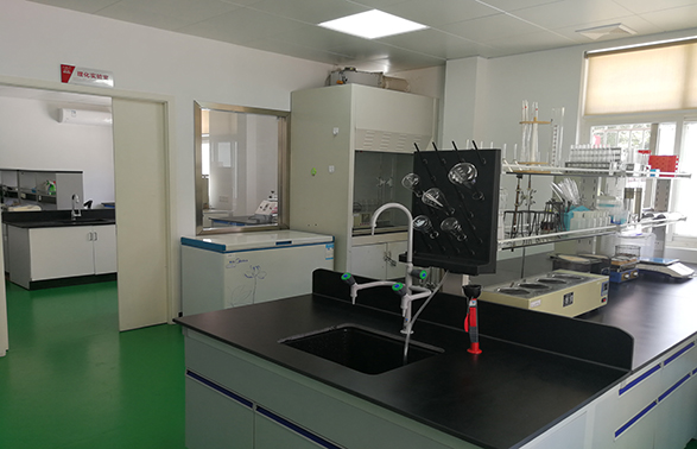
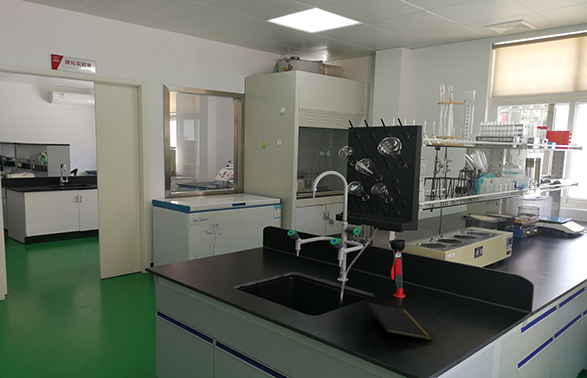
+ notepad [367,302,434,343]
